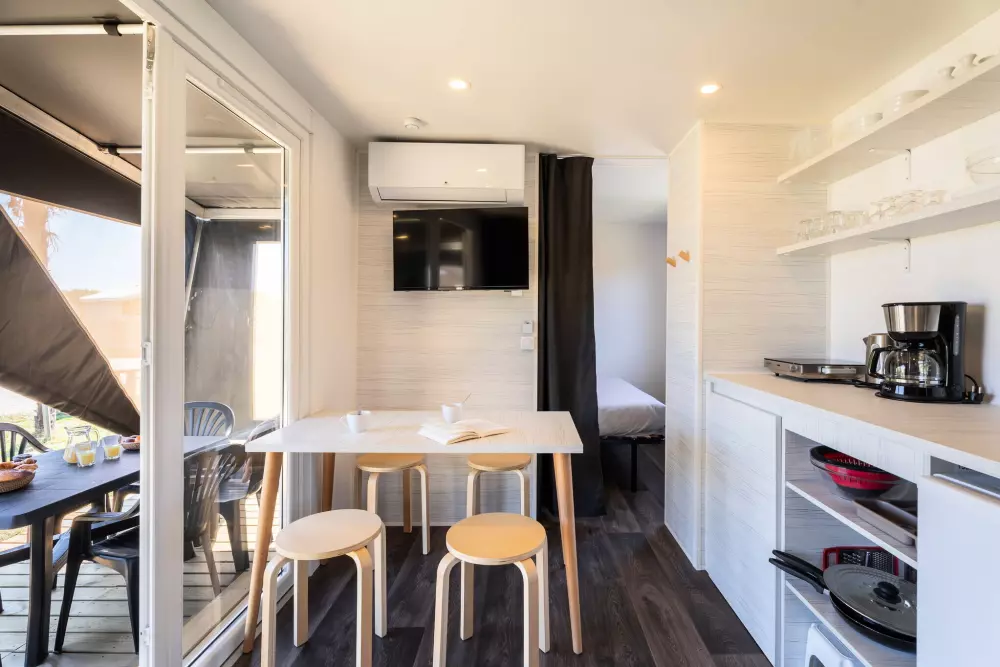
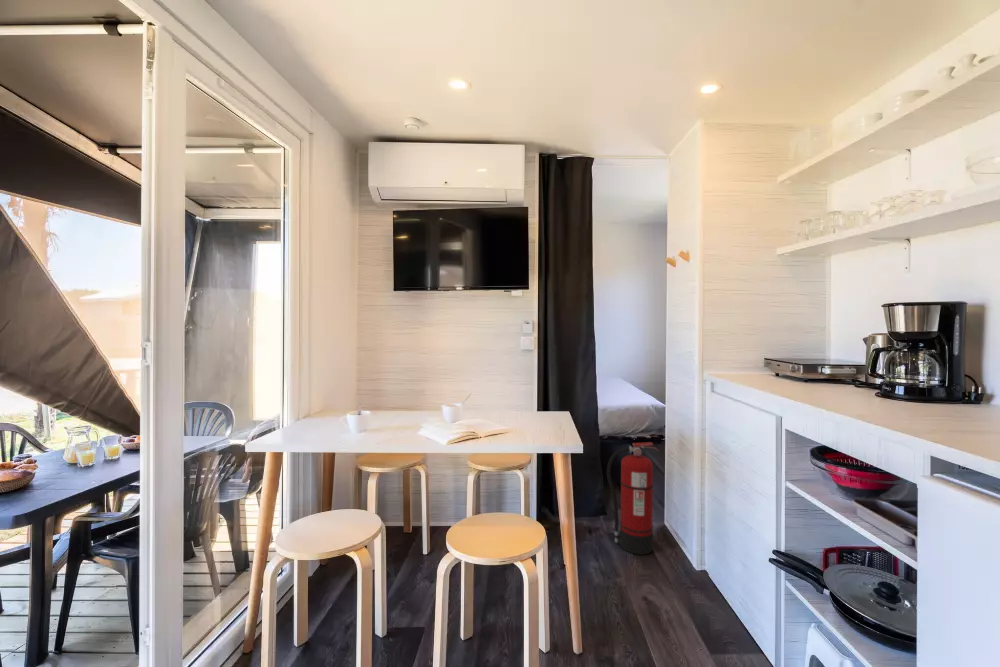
+ fire extinguisher [606,441,659,556]
